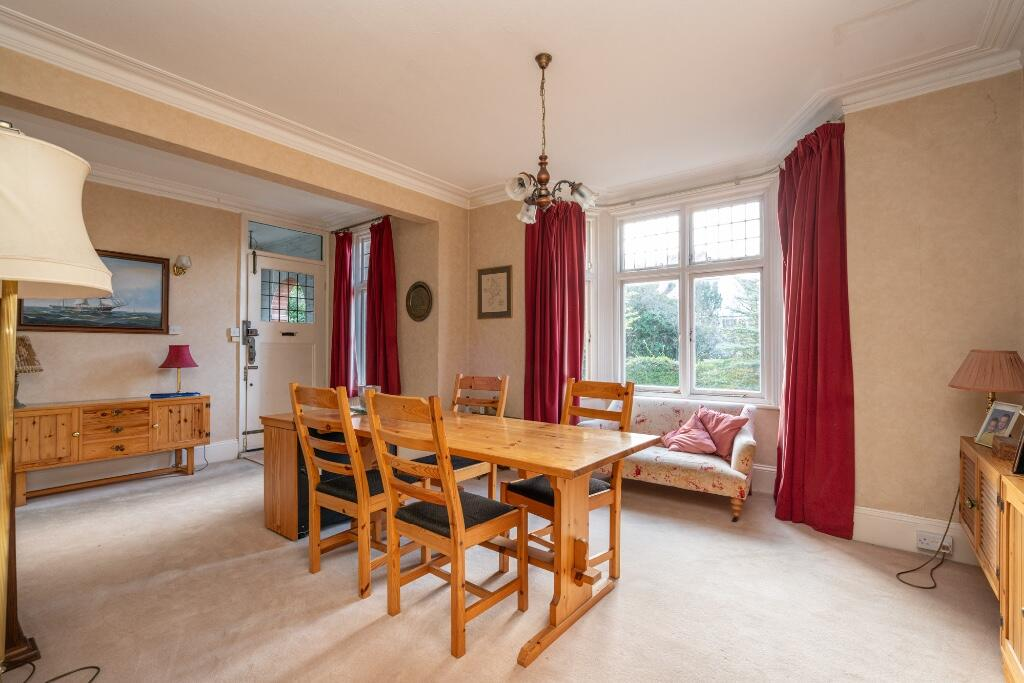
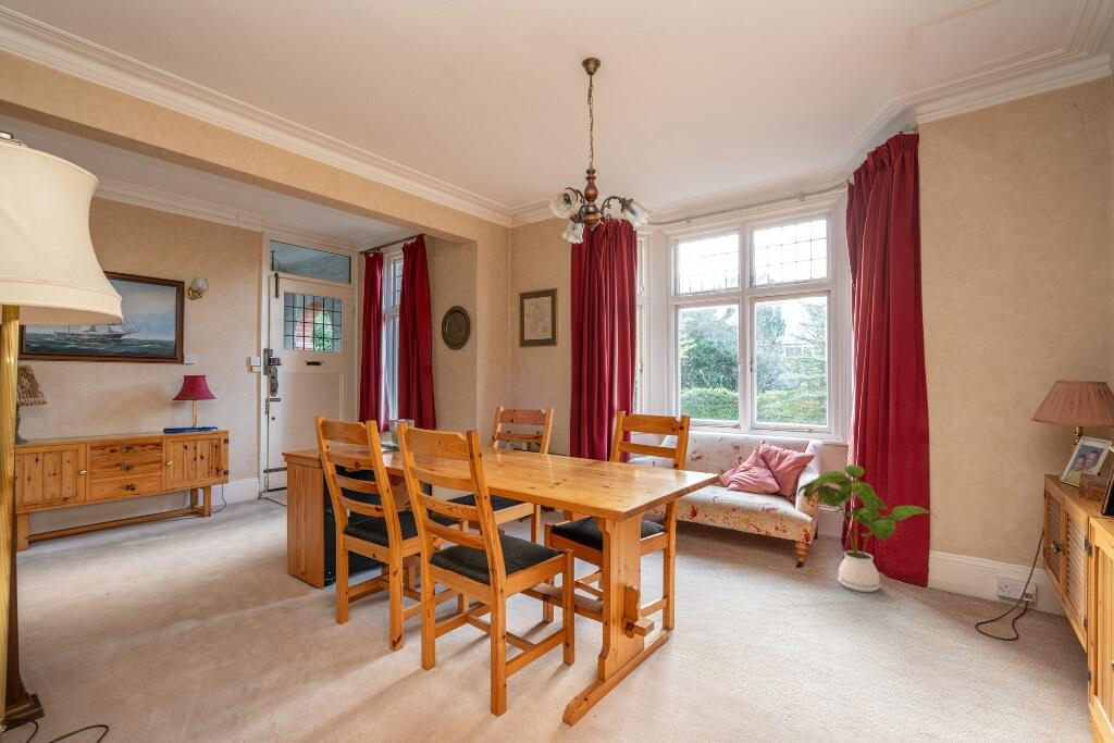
+ house plant [796,463,940,593]
